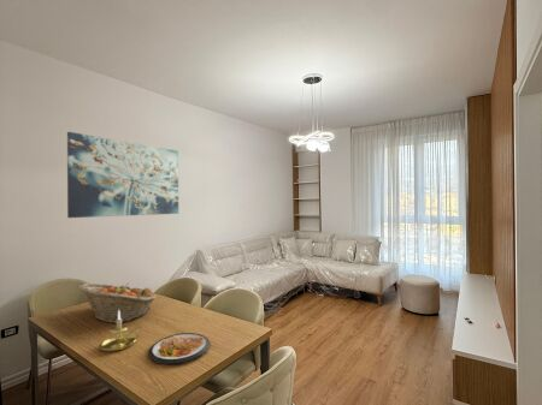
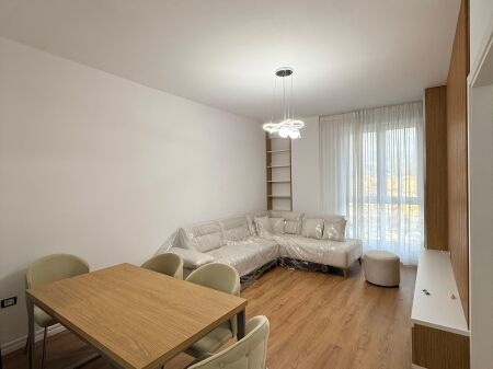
- candle holder [99,311,143,353]
- dish [147,332,211,365]
- wall art [66,131,179,219]
- fruit basket [77,281,158,324]
